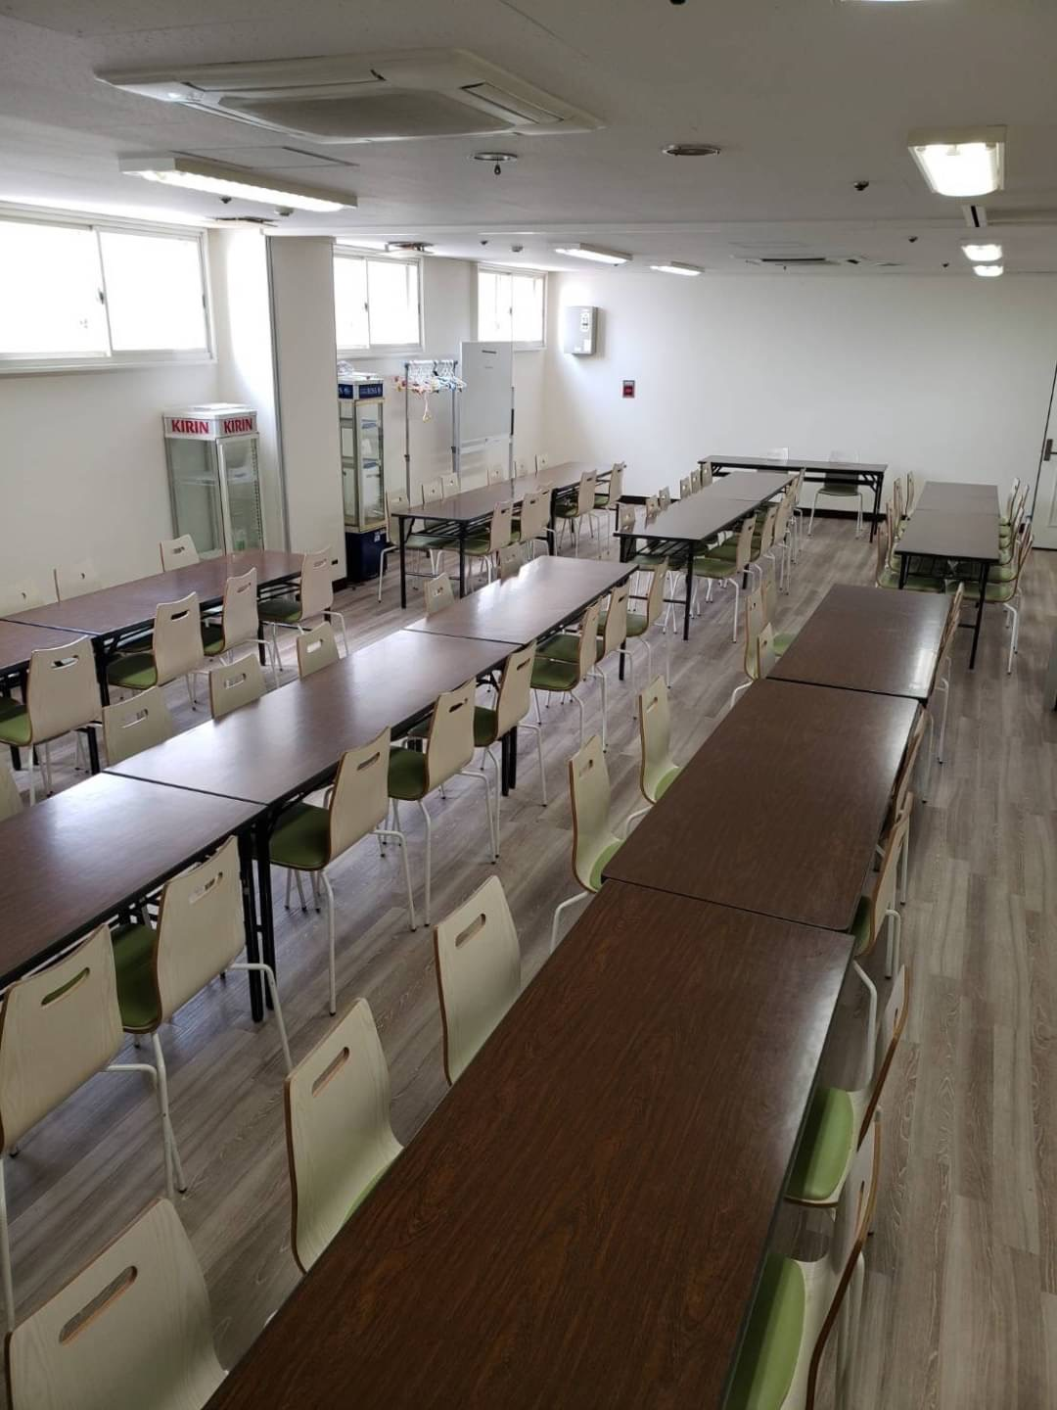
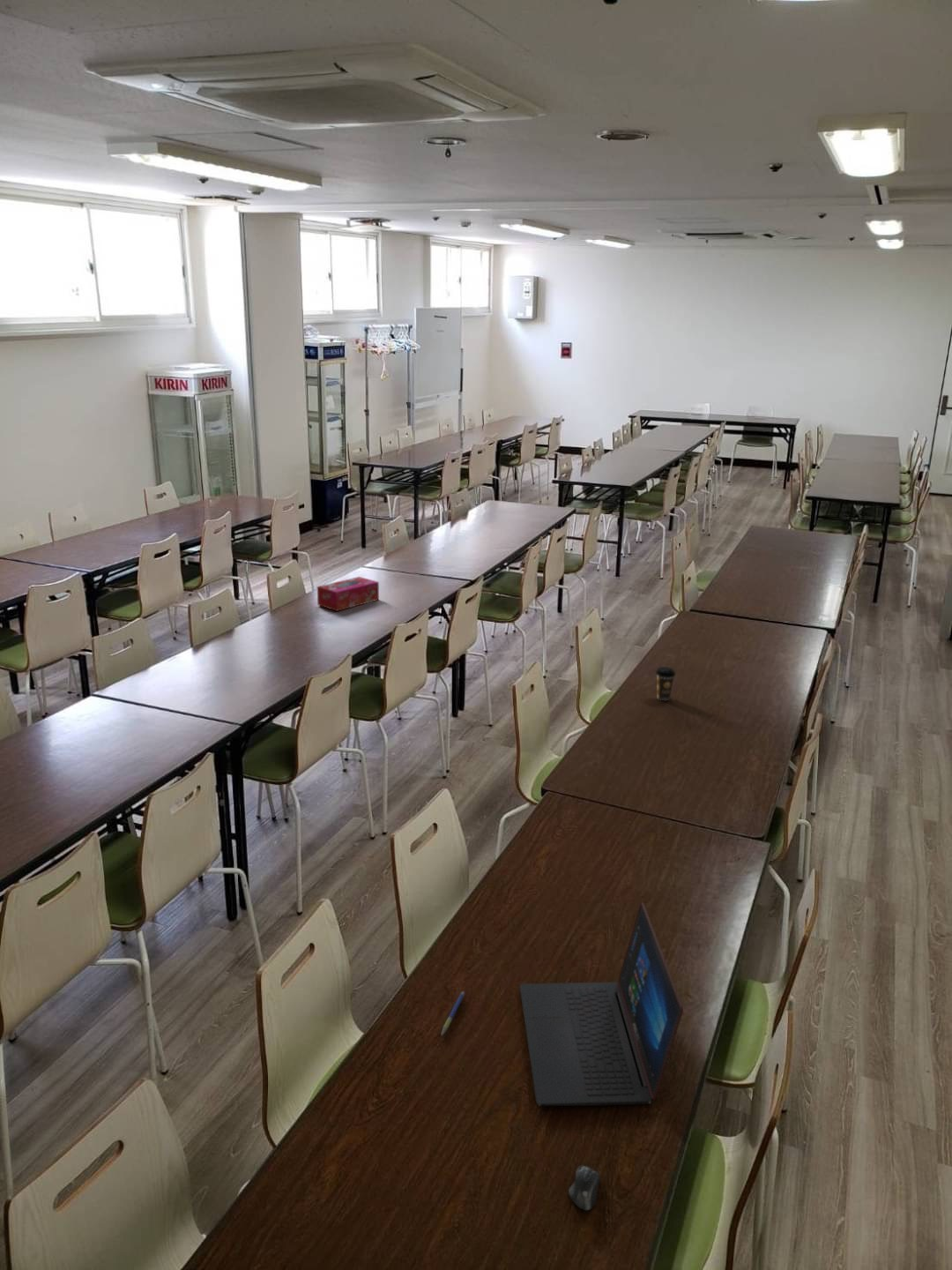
+ tissue box [316,576,380,612]
+ computer mouse [568,1164,601,1212]
+ pen [440,990,465,1037]
+ coffee cup [655,666,676,701]
+ laptop [519,902,684,1107]
